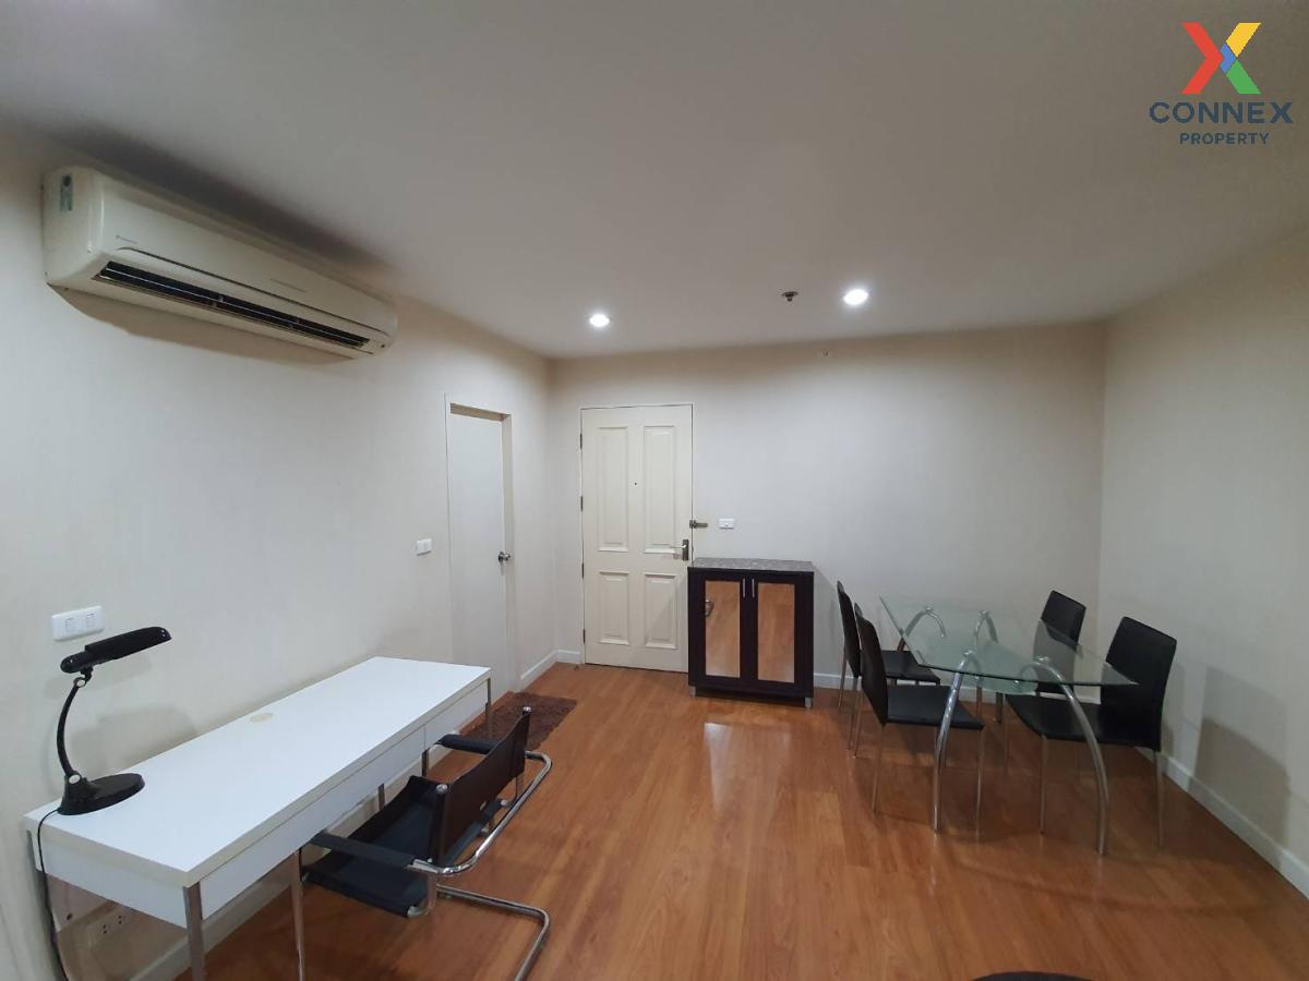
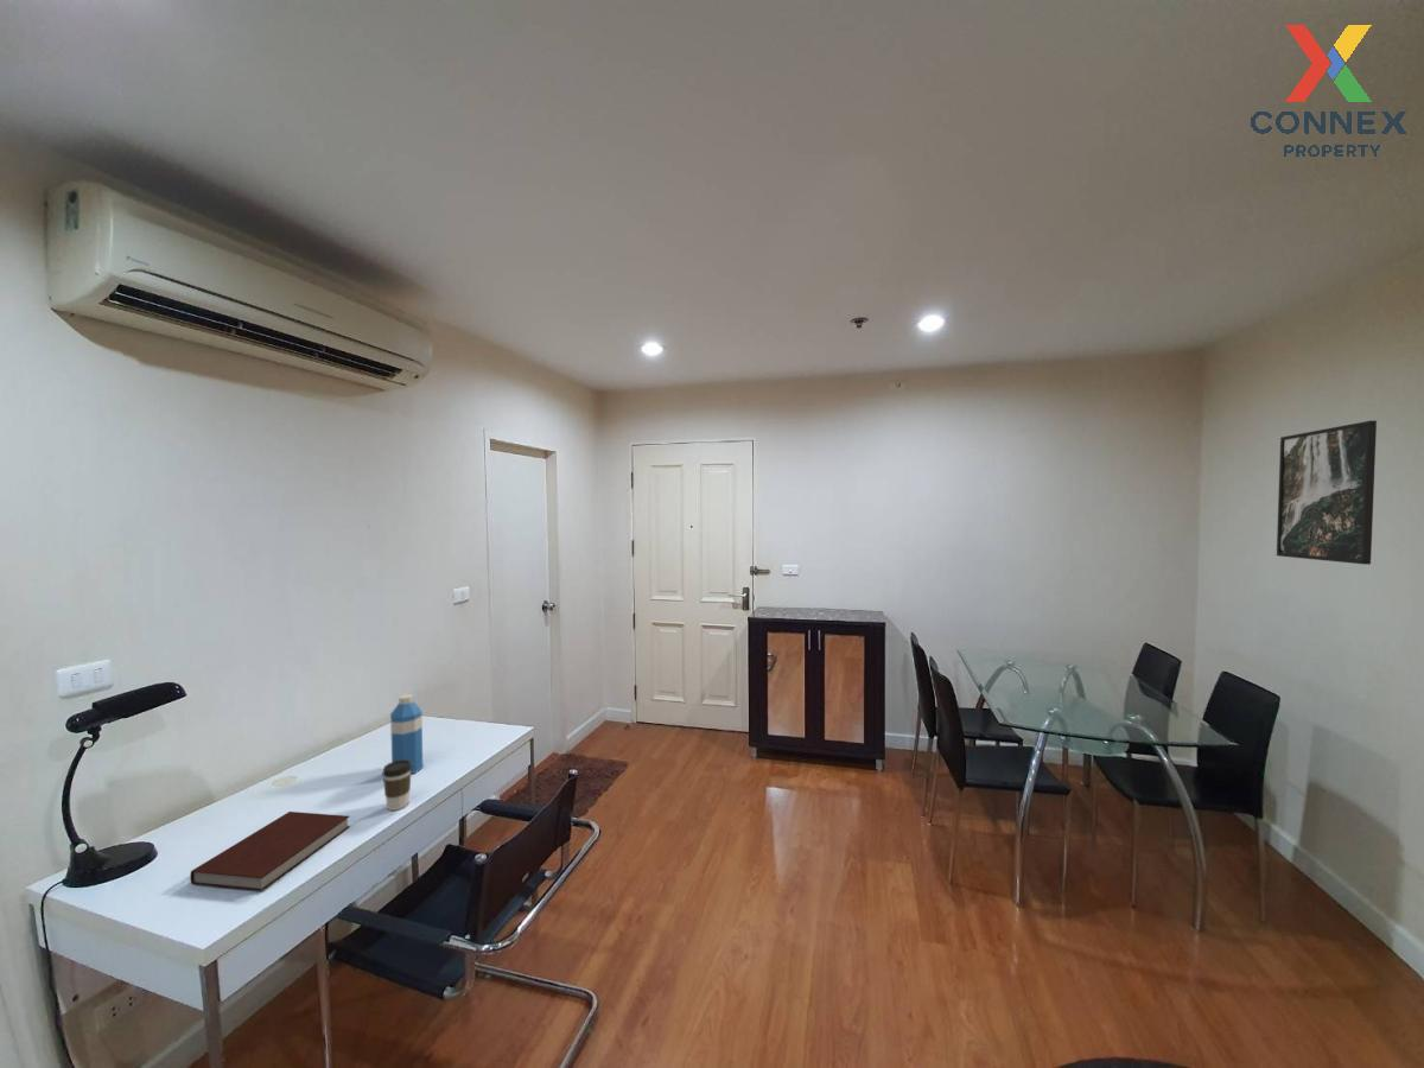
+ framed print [1276,419,1378,566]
+ notebook [189,810,351,891]
+ water bottle [389,693,424,775]
+ coffee cup [381,759,412,812]
